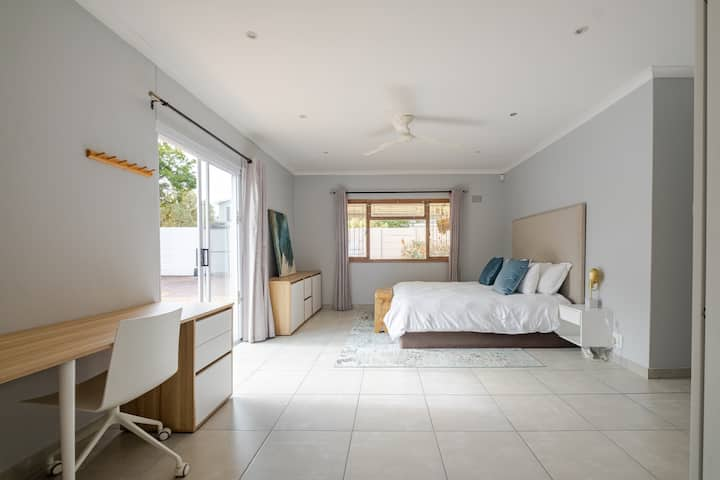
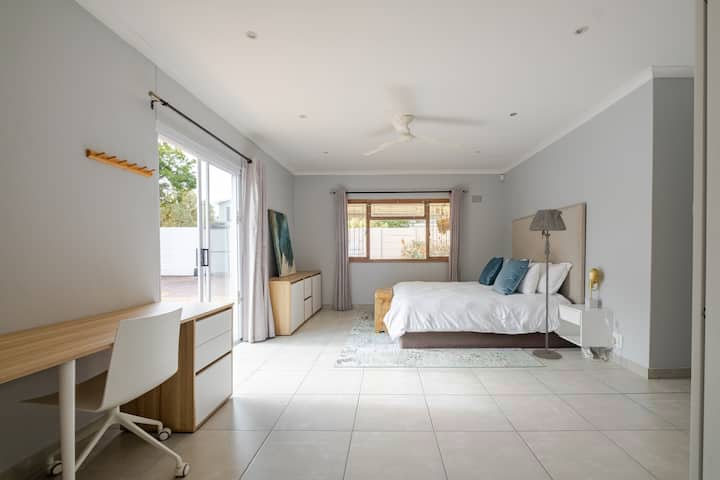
+ floor lamp [528,208,567,360]
